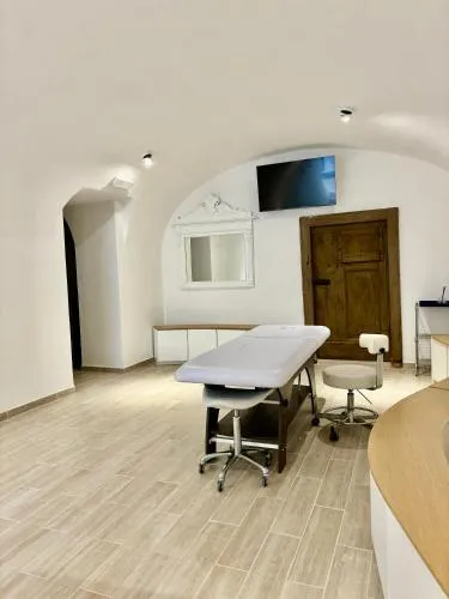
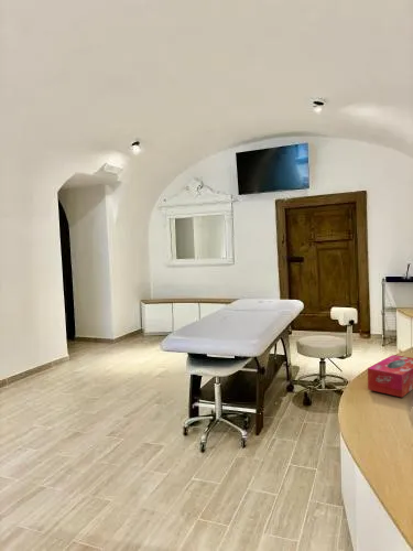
+ tissue box [367,354,413,398]
